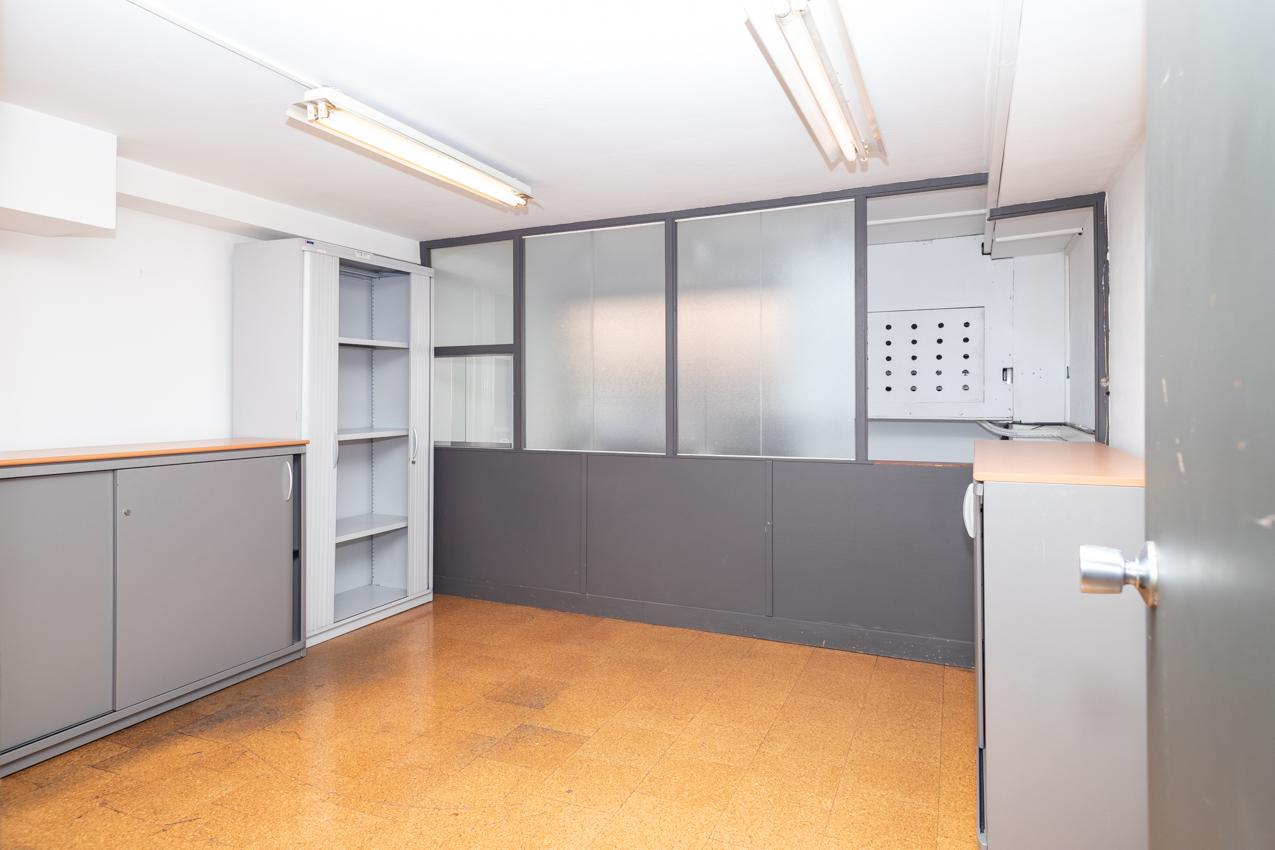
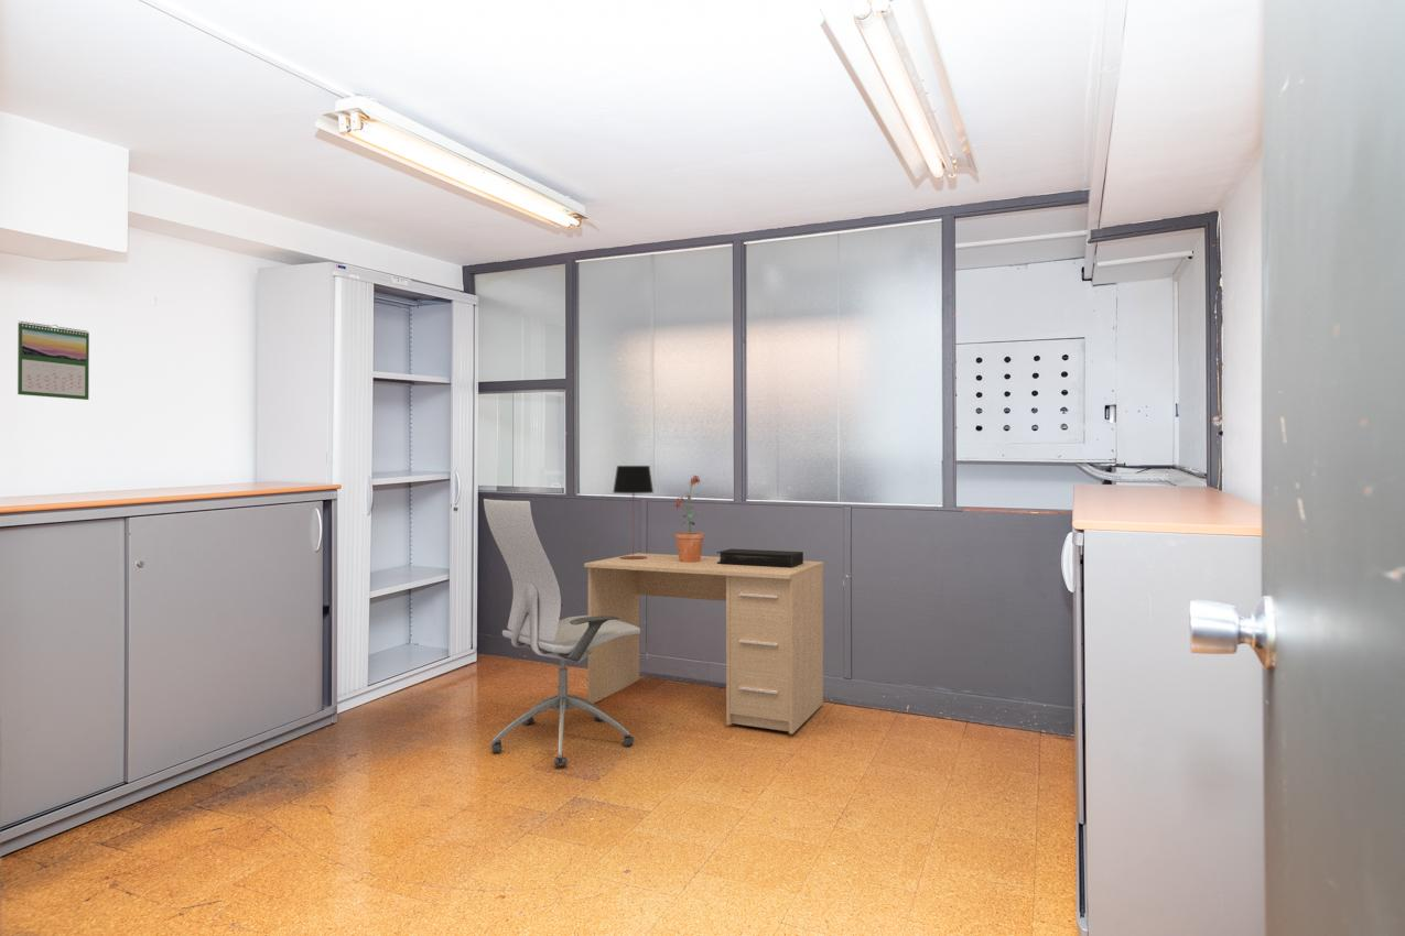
+ calendar [17,320,90,401]
+ office chair [483,498,641,766]
+ table lamp [612,465,655,559]
+ rifle magazine [716,547,804,568]
+ desk [583,552,824,736]
+ potted plant [673,475,705,563]
